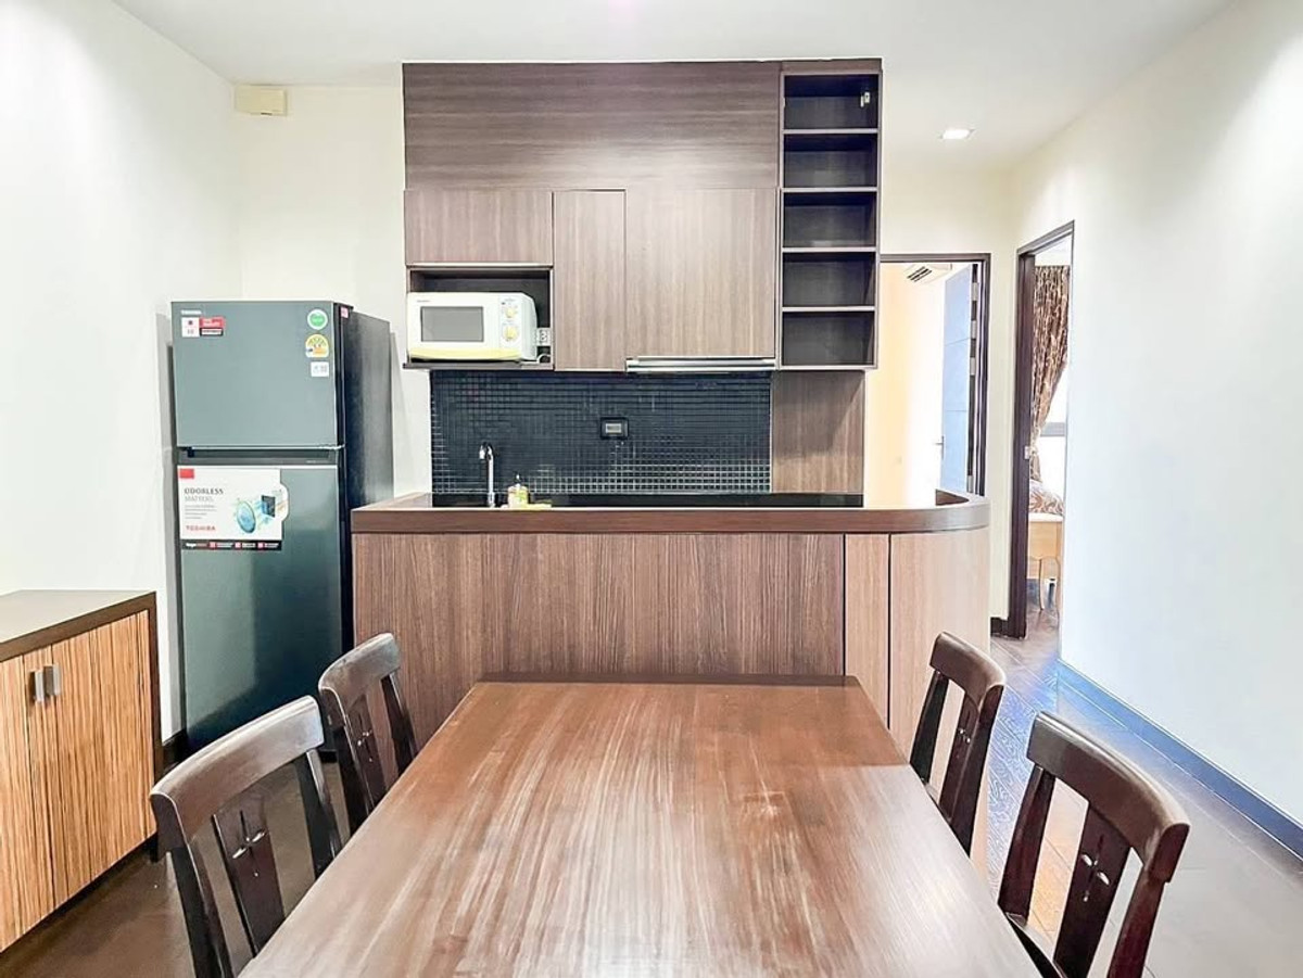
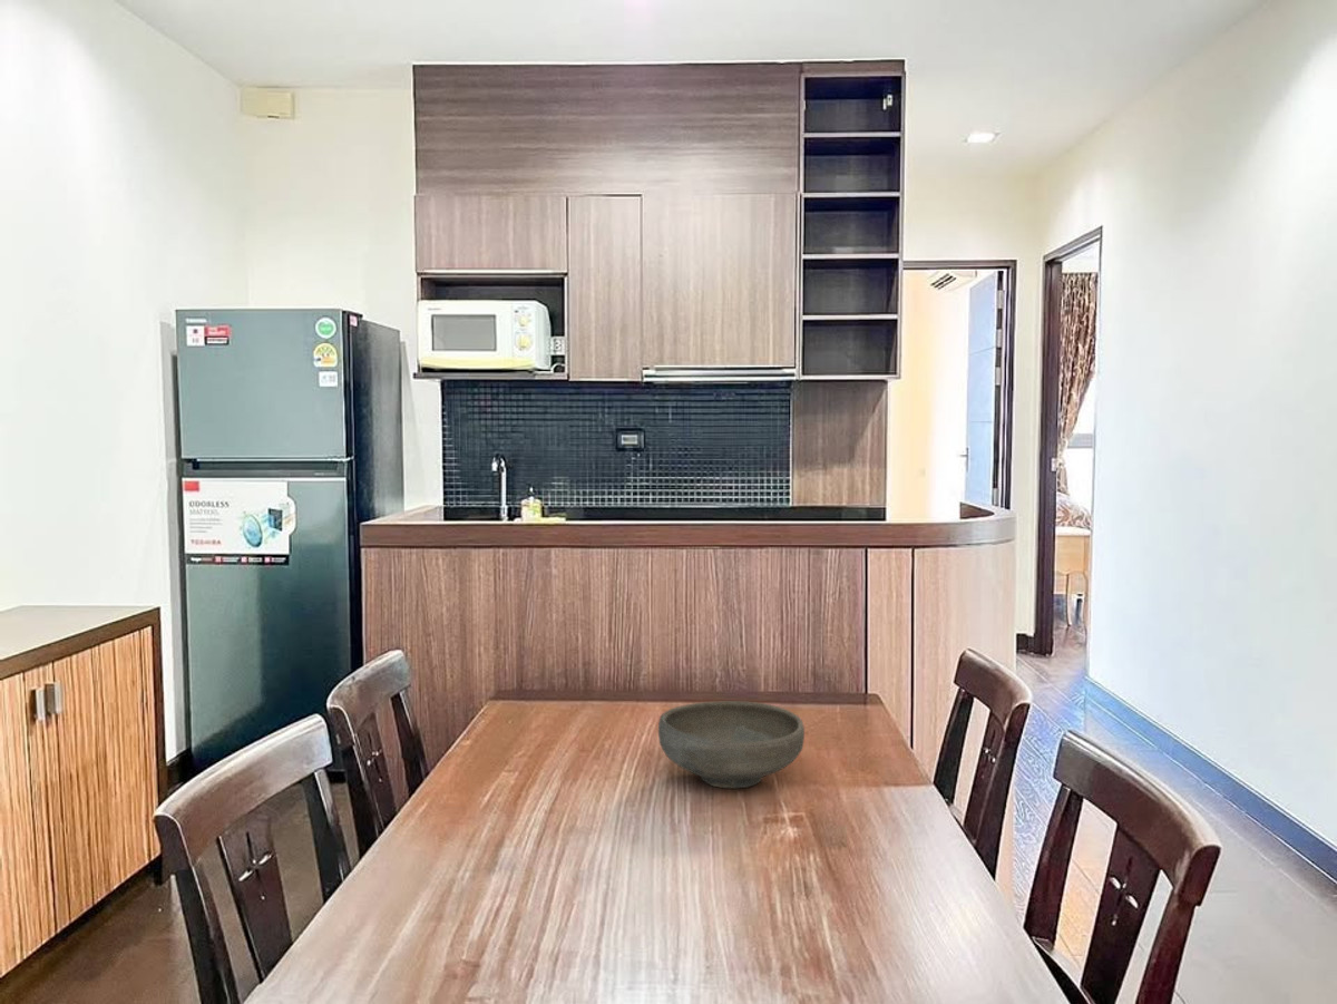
+ bowl [657,700,806,789]
